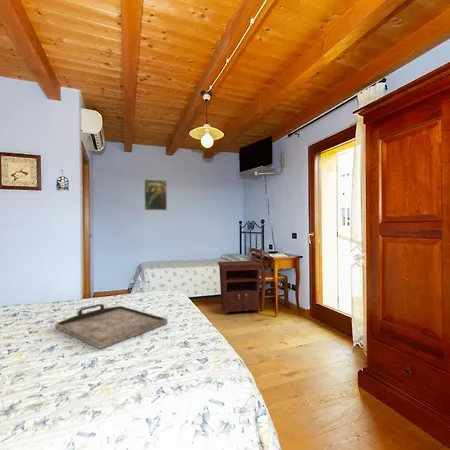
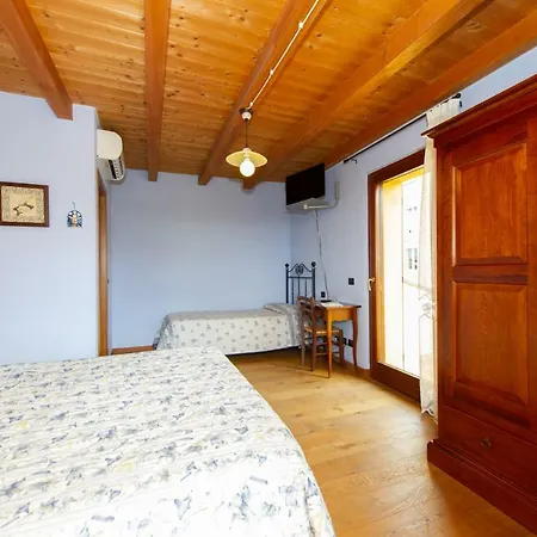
- nightstand [217,260,262,316]
- serving tray [55,303,168,350]
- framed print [143,178,168,211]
